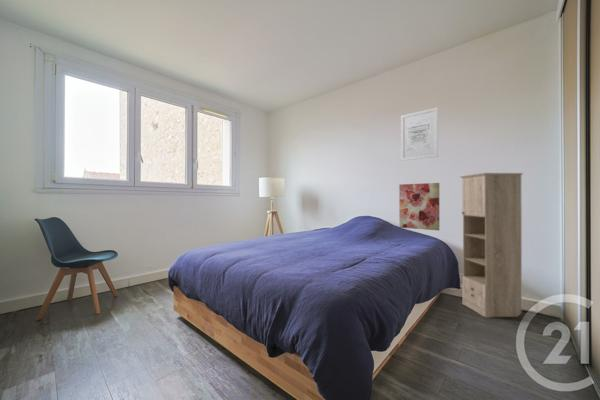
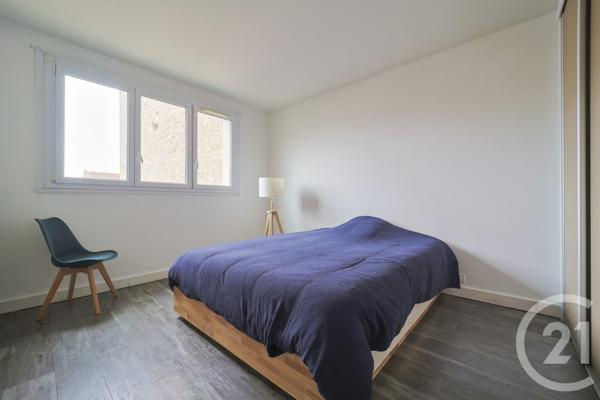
- wall art [398,182,440,232]
- storage cabinet [459,172,524,319]
- wall art [400,106,439,162]
